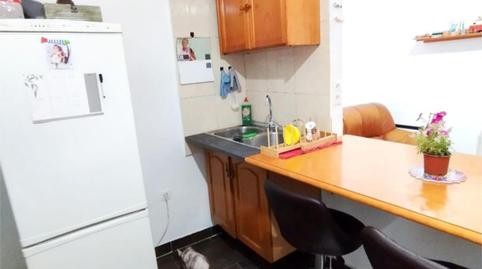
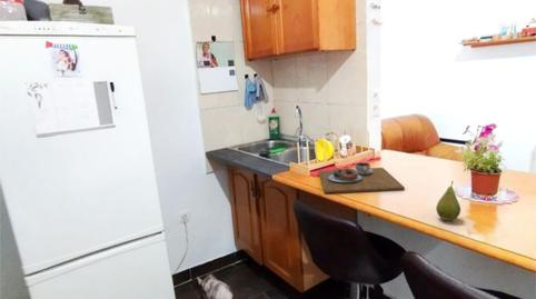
+ fruit [435,180,461,221]
+ placemat [317,161,406,193]
